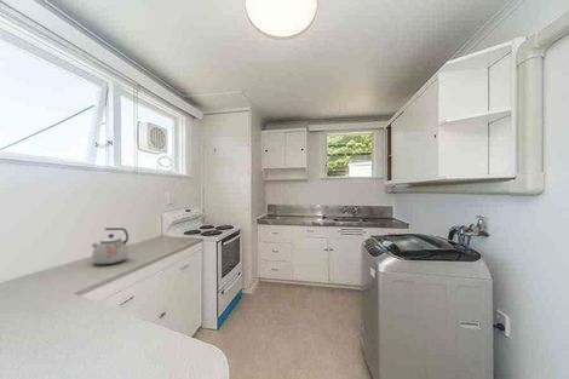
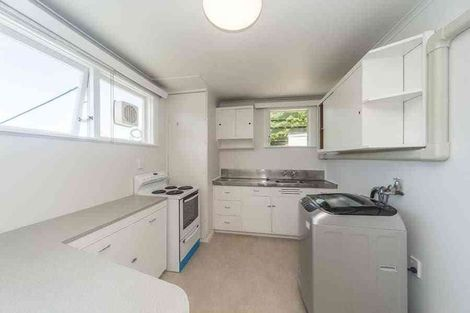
- kettle [91,226,130,265]
